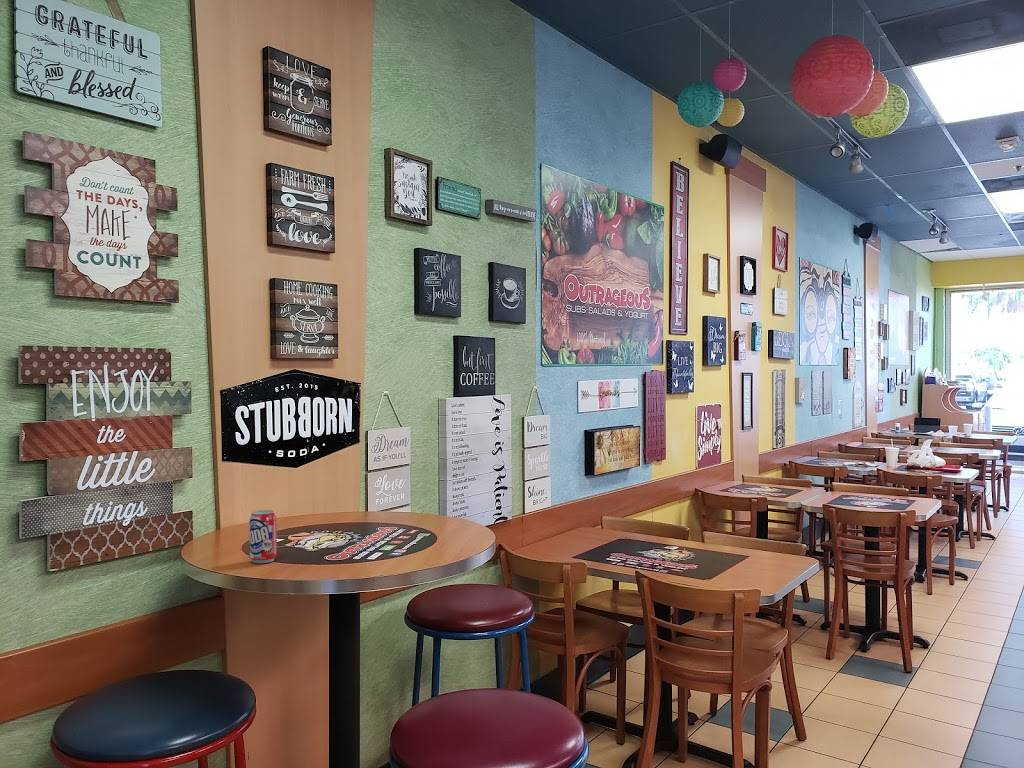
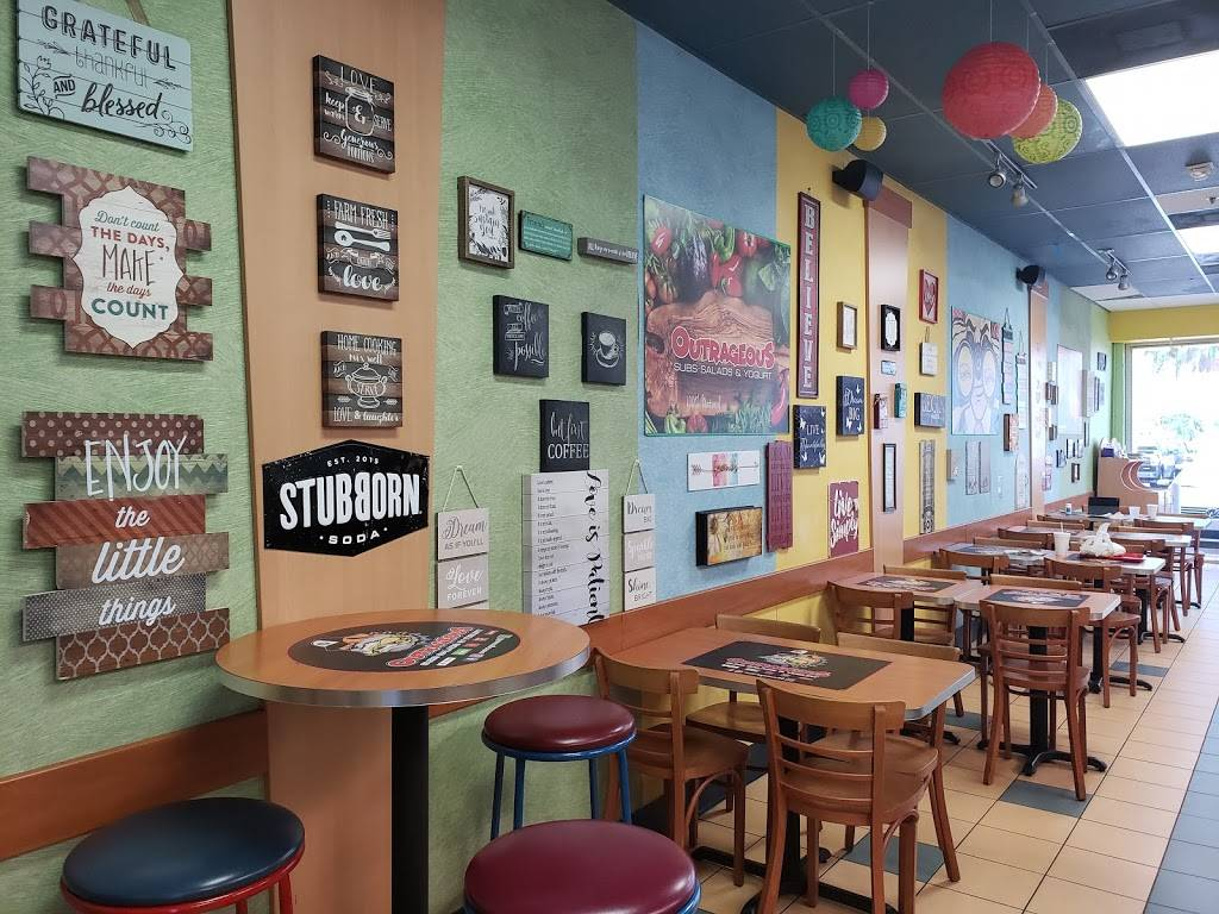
- beverage can [248,509,278,564]
